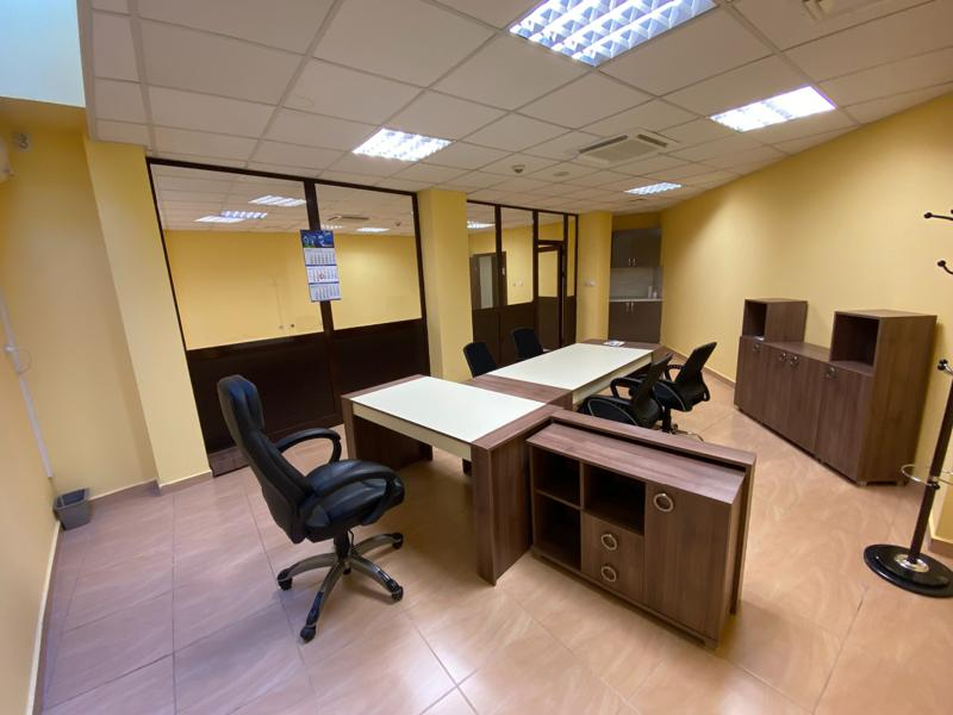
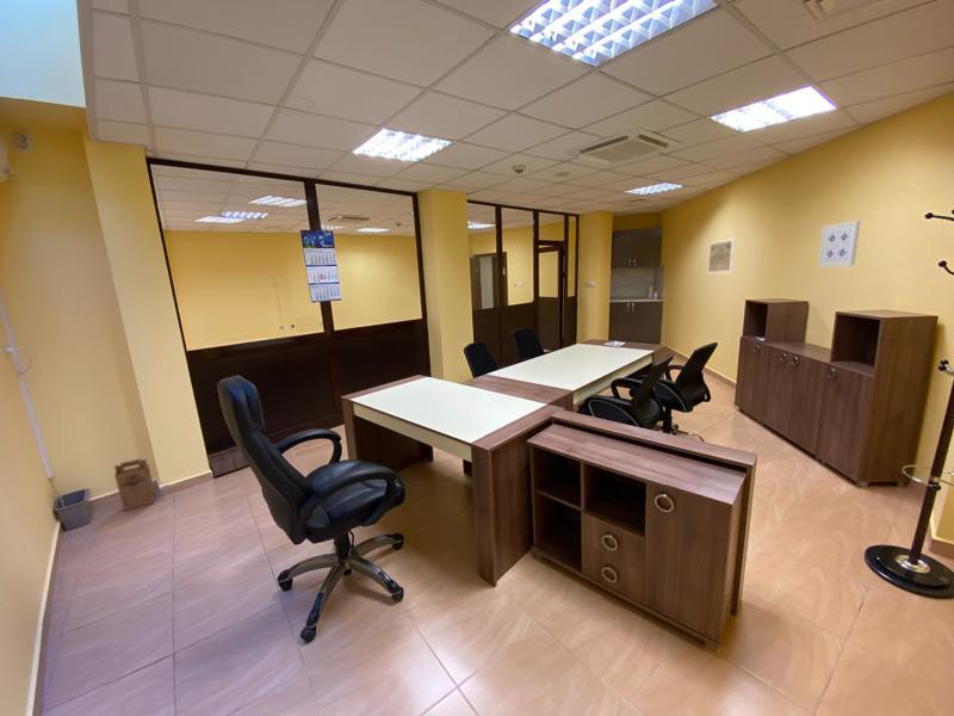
+ map [706,236,737,276]
+ wall art [817,220,862,268]
+ cardboard box [113,457,157,512]
